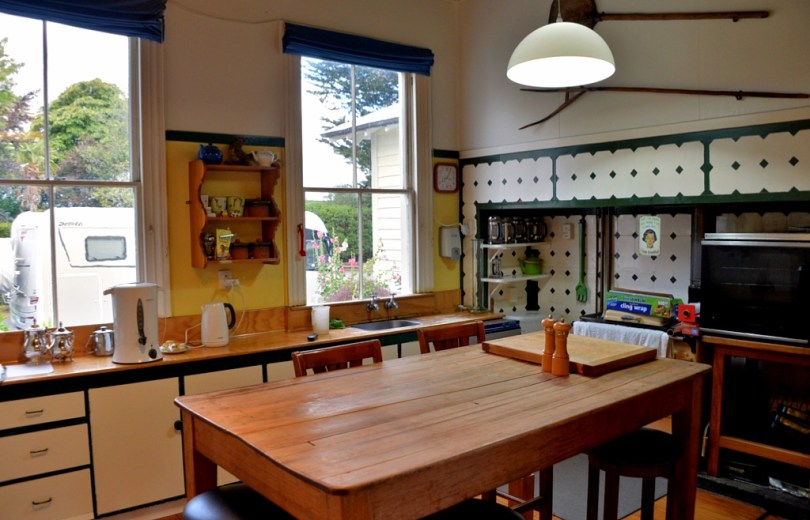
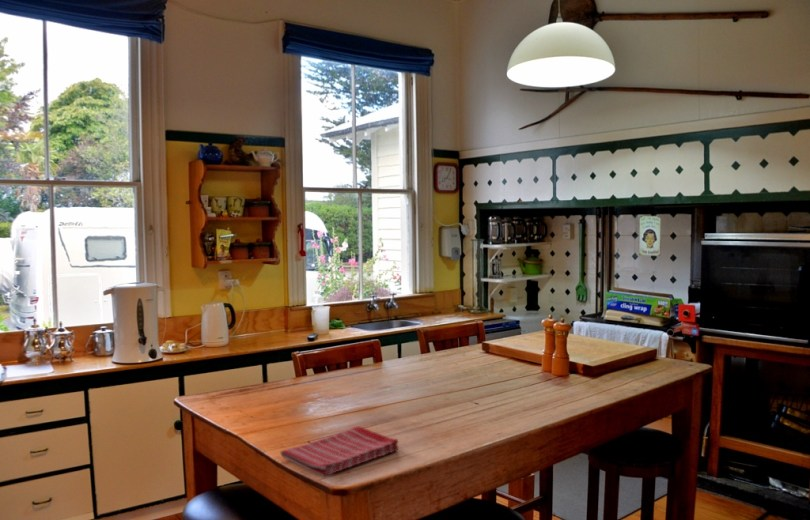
+ dish towel [279,425,400,478]
